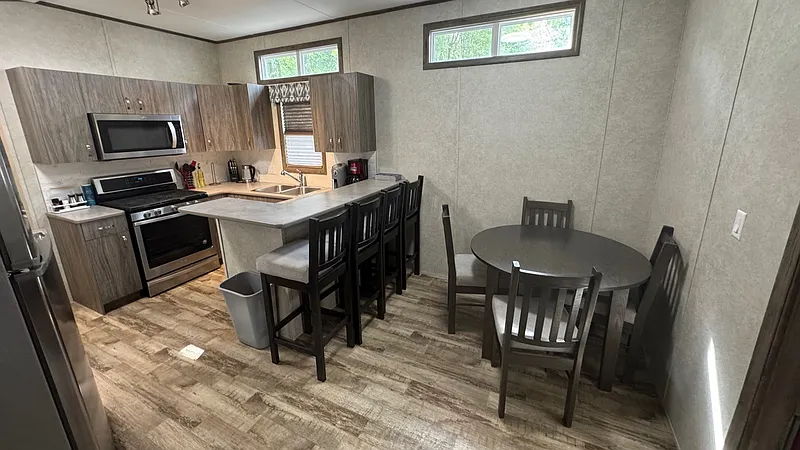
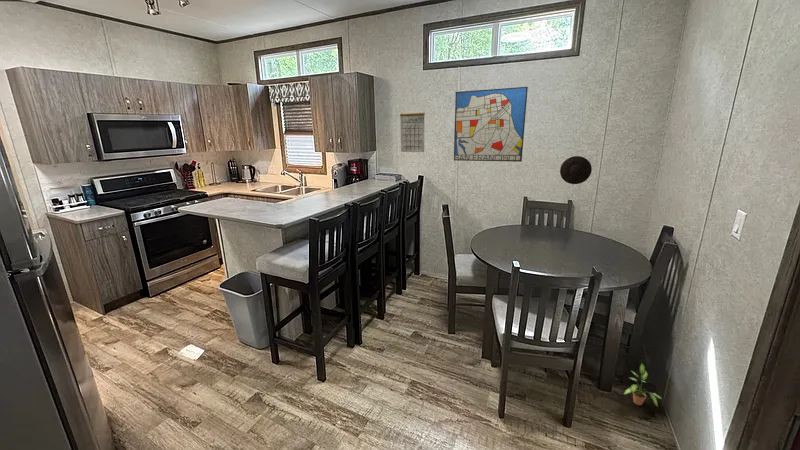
+ wall art [453,86,529,163]
+ potted plant [623,362,663,408]
+ calendar [399,104,426,153]
+ decorative plate [559,155,593,185]
